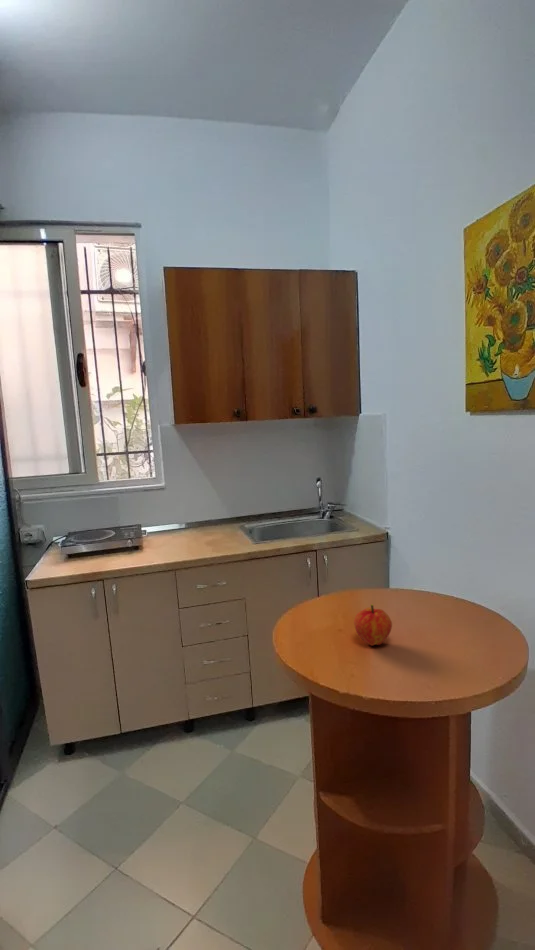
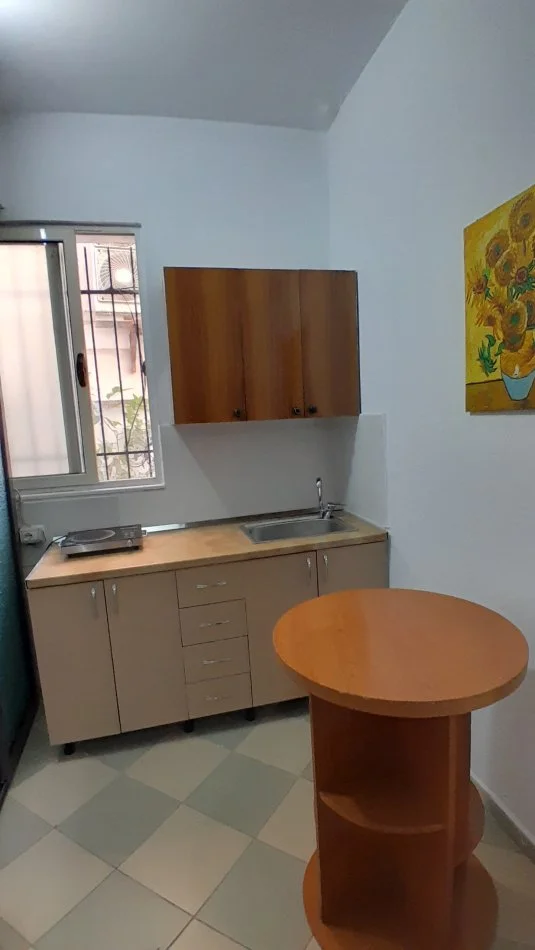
- fruit [353,603,393,647]
